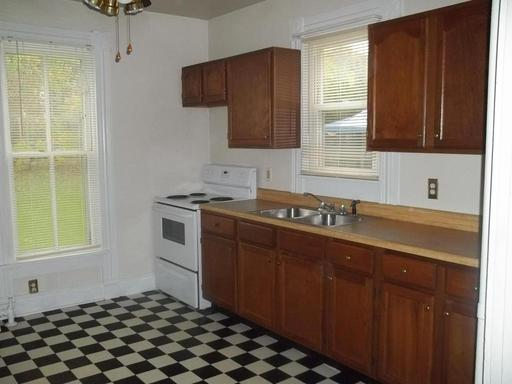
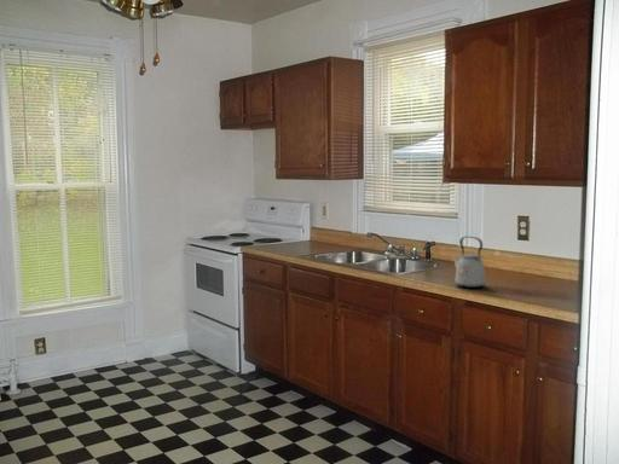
+ kettle [451,236,487,289]
